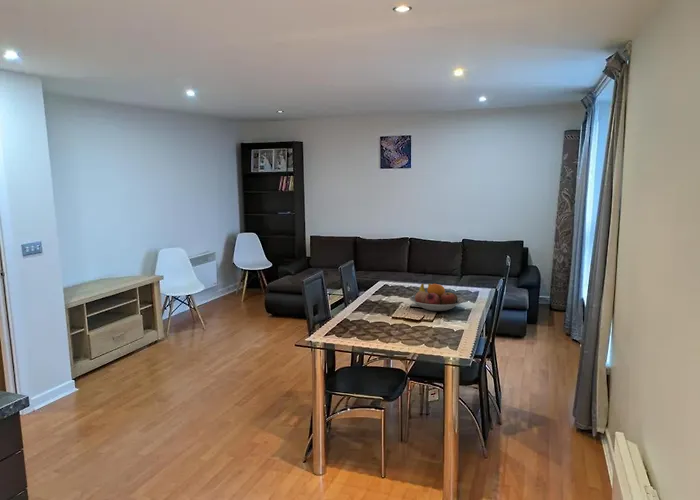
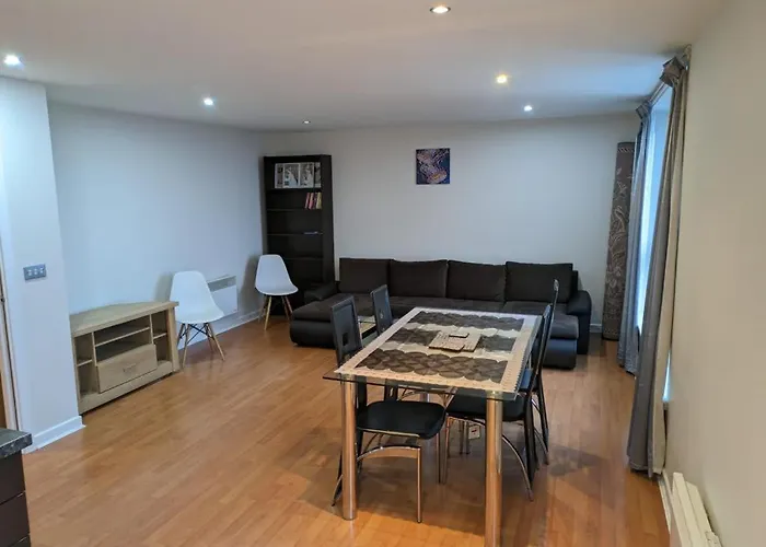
- fruit bowl [408,282,465,312]
